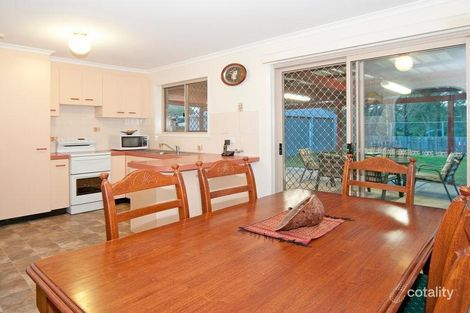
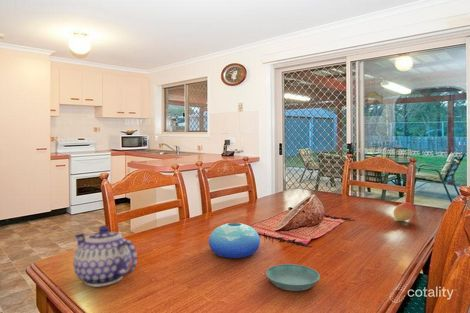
+ teapot [72,225,138,287]
+ bowl [208,222,261,259]
+ fruit [392,201,416,222]
+ saucer [265,263,321,292]
